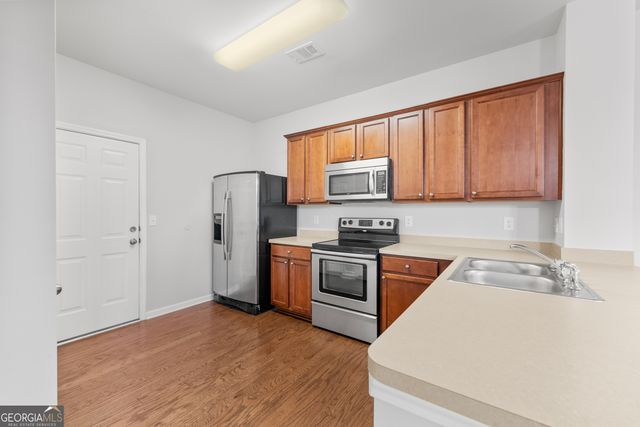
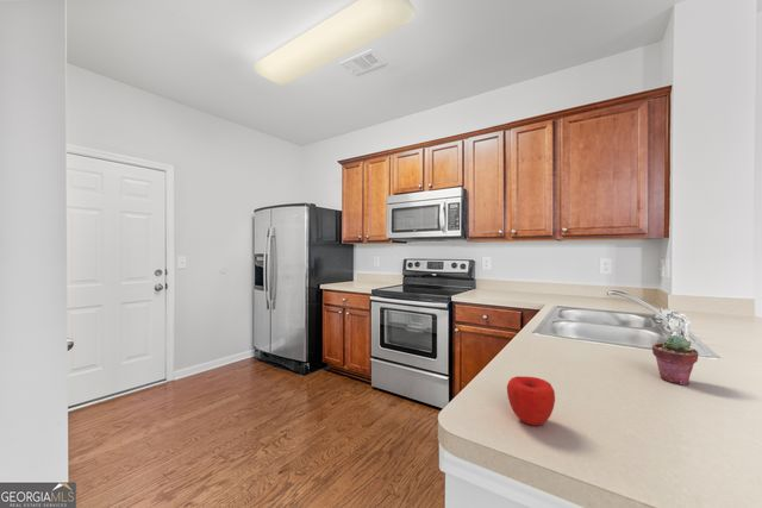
+ apple [506,375,556,426]
+ potted succulent [651,334,700,385]
